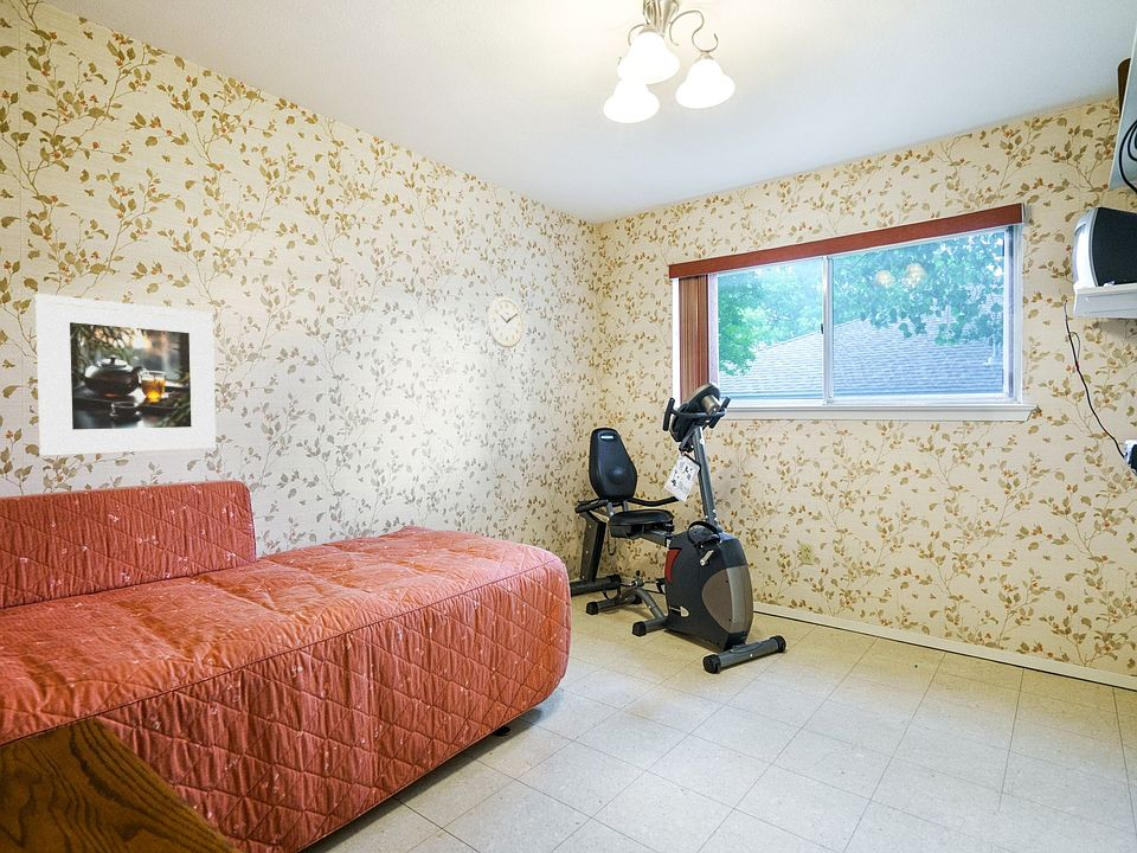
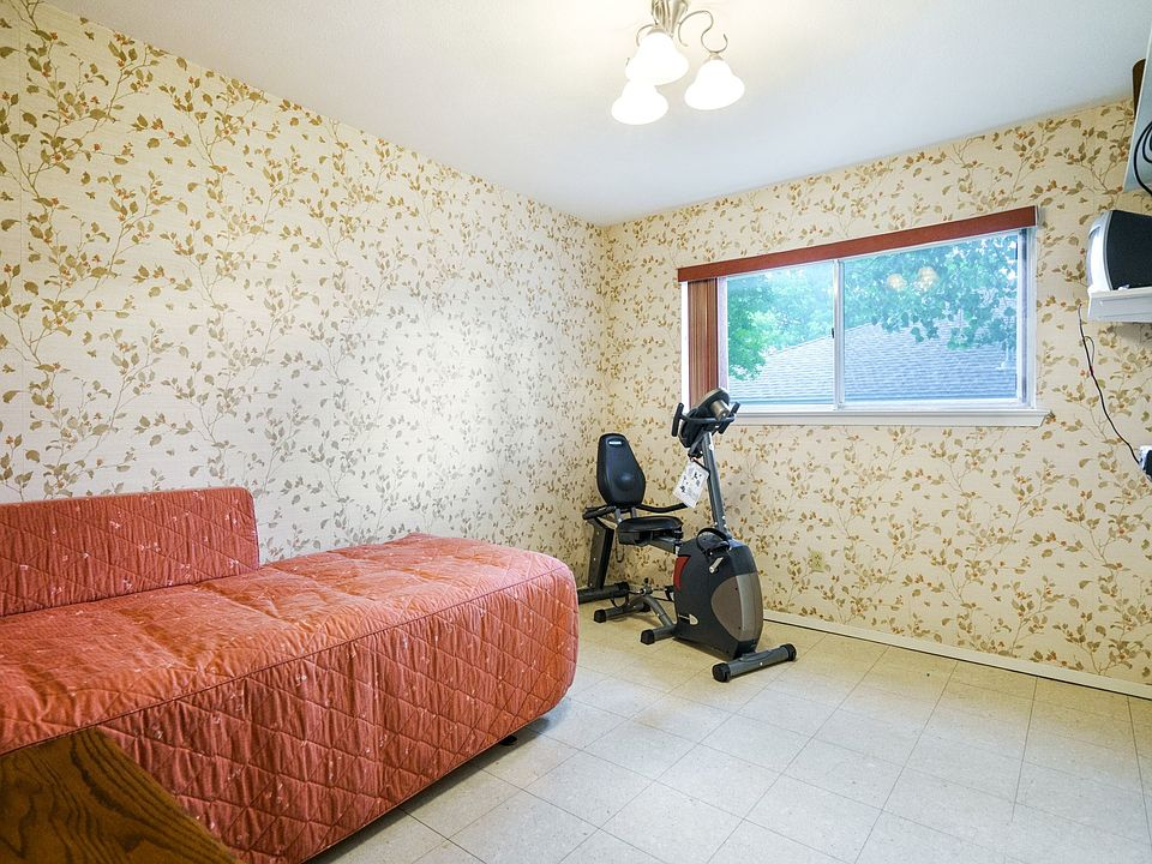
- wall clock [486,295,525,349]
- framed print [34,293,217,457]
